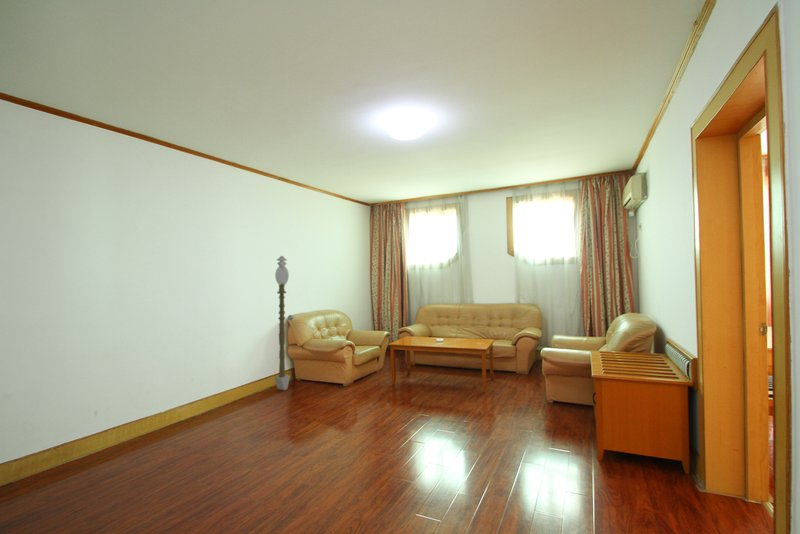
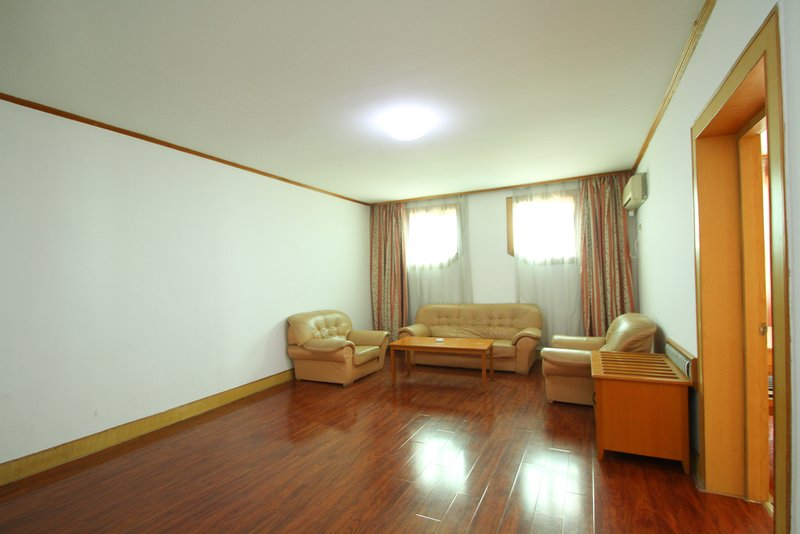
- magic staff [274,255,295,391]
